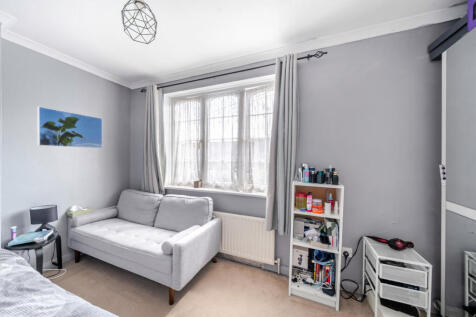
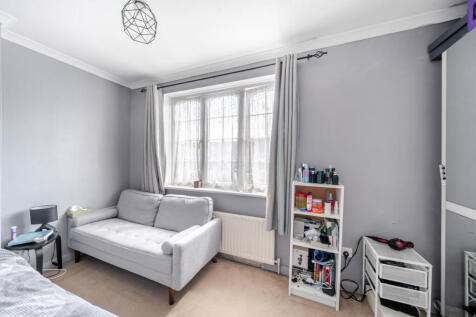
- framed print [36,106,103,149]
